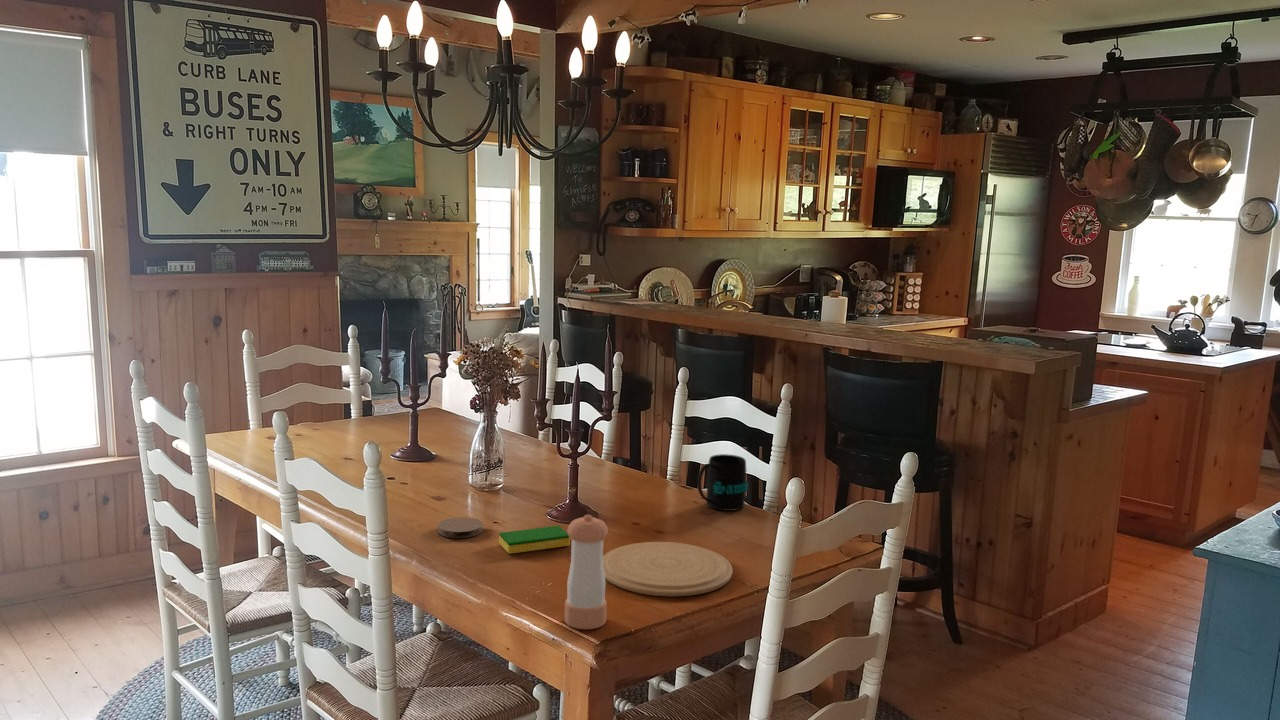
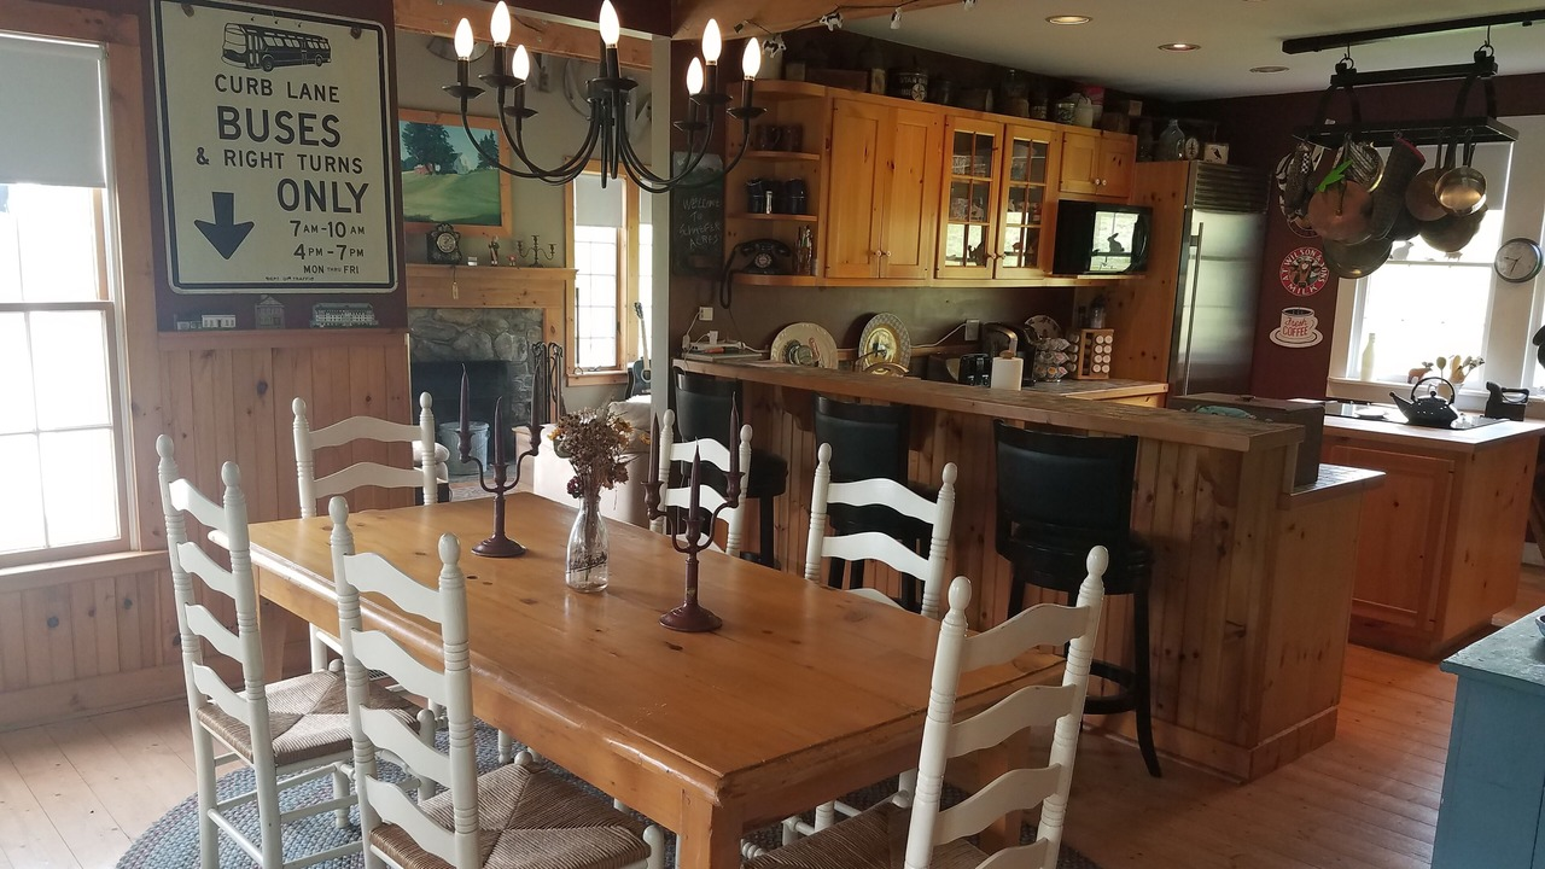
- plate [603,541,734,597]
- mug [696,453,749,512]
- dish sponge [498,525,571,555]
- pepper shaker [564,514,609,630]
- coaster [437,516,484,539]
